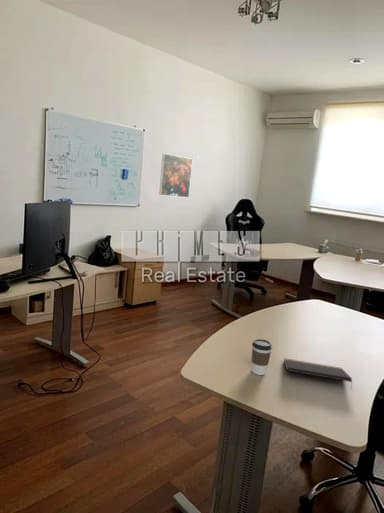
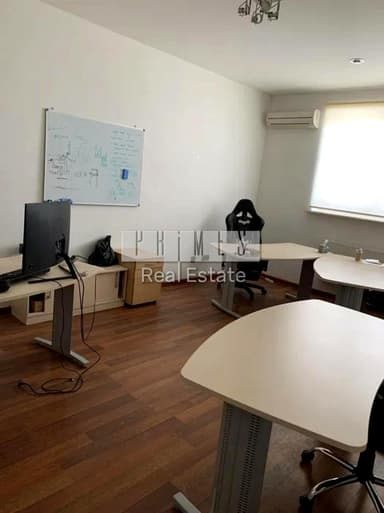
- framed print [158,153,194,199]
- notepad [283,357,353,391]
- coffee cup [250,338,273,376]
